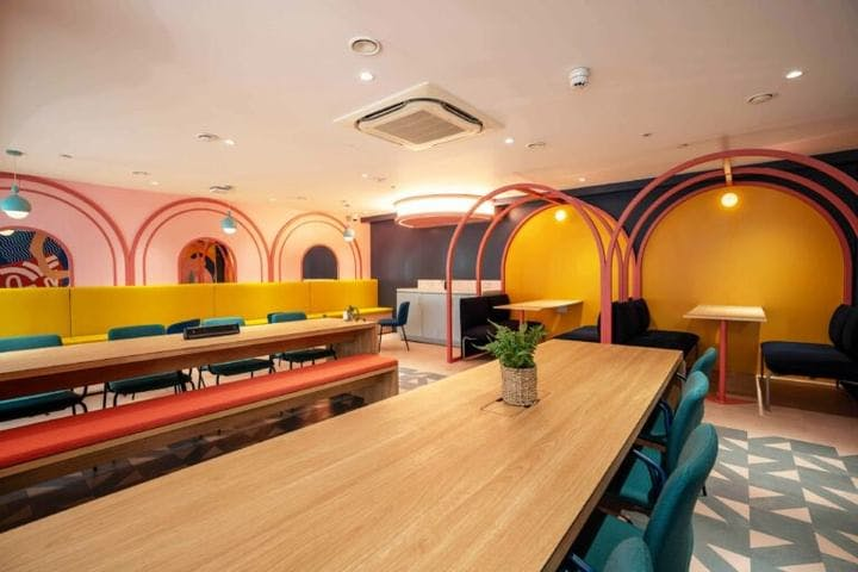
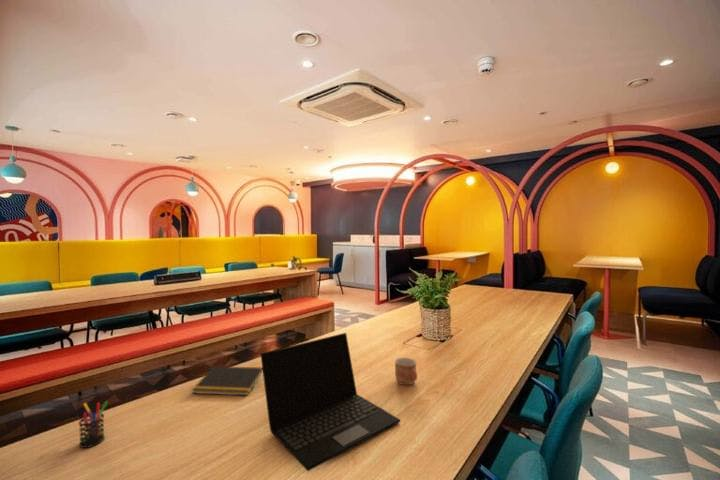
+ mug [394,357,418,386]
+ pen holder [78,400,109,449]
+ laptop [260,332,401,472]
+ notepad [191,365,263,396]
